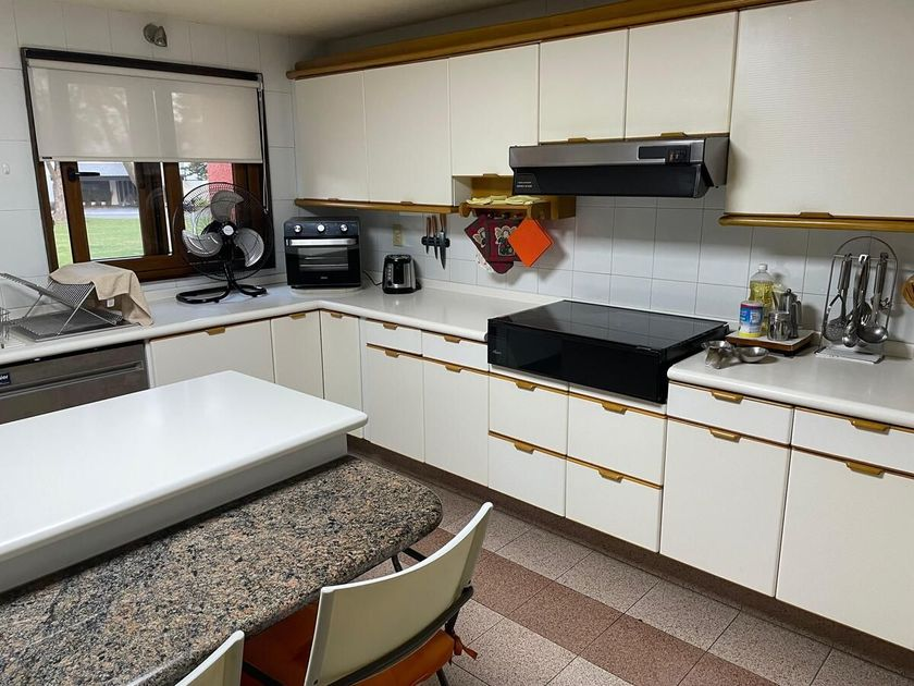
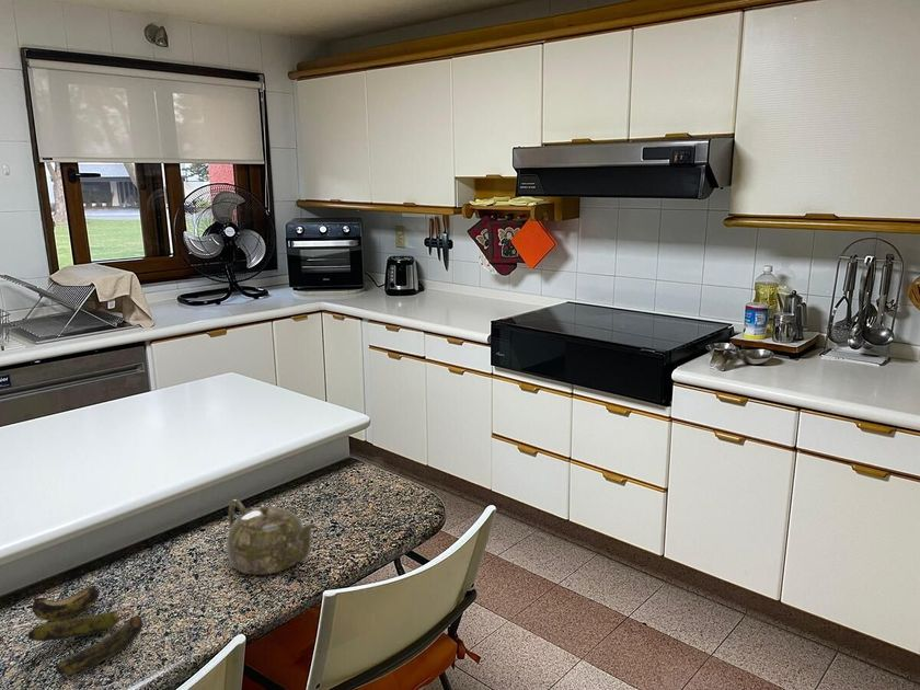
+ banana [26,585,143,676]
+ teapot [226,498,317,576]
